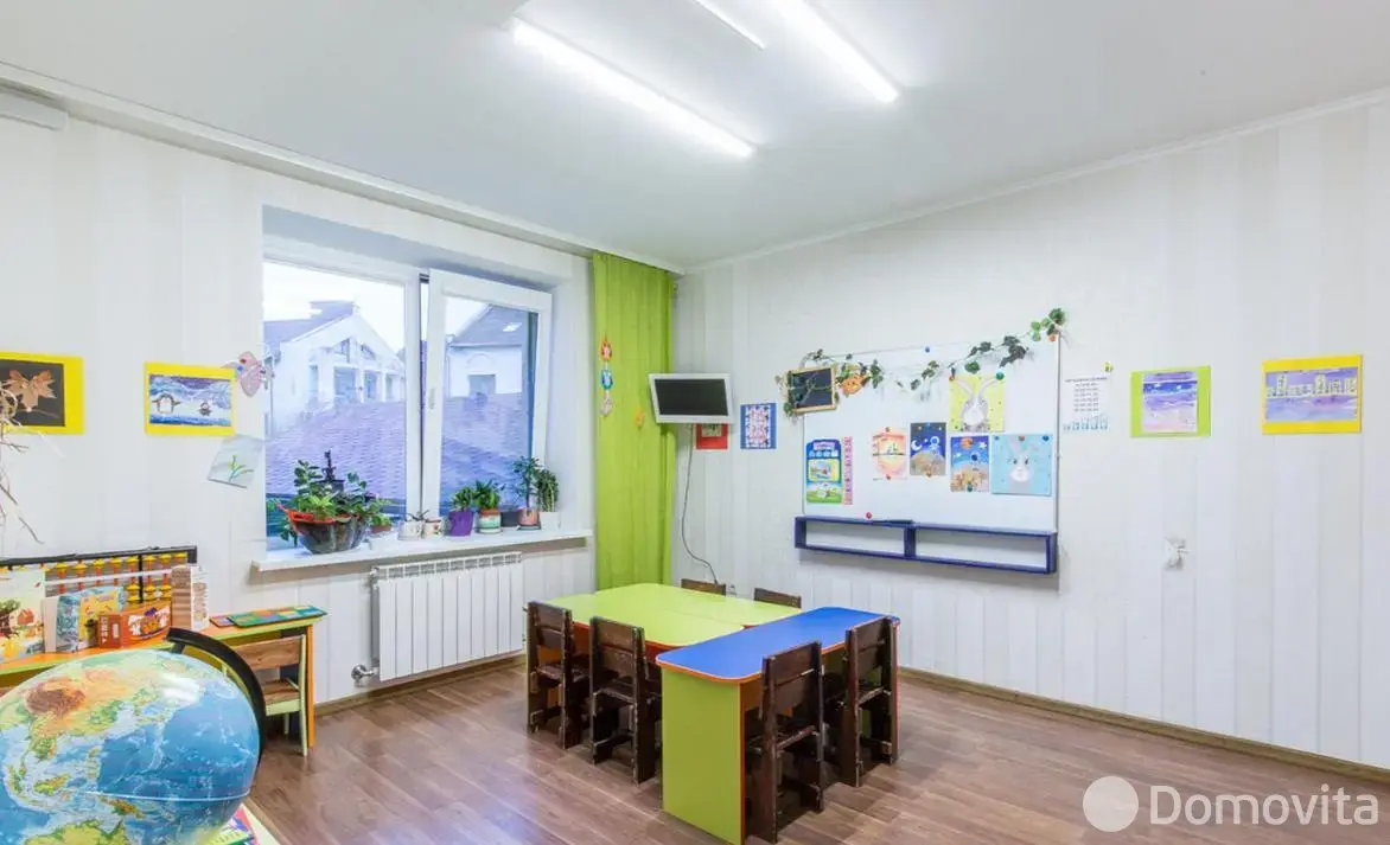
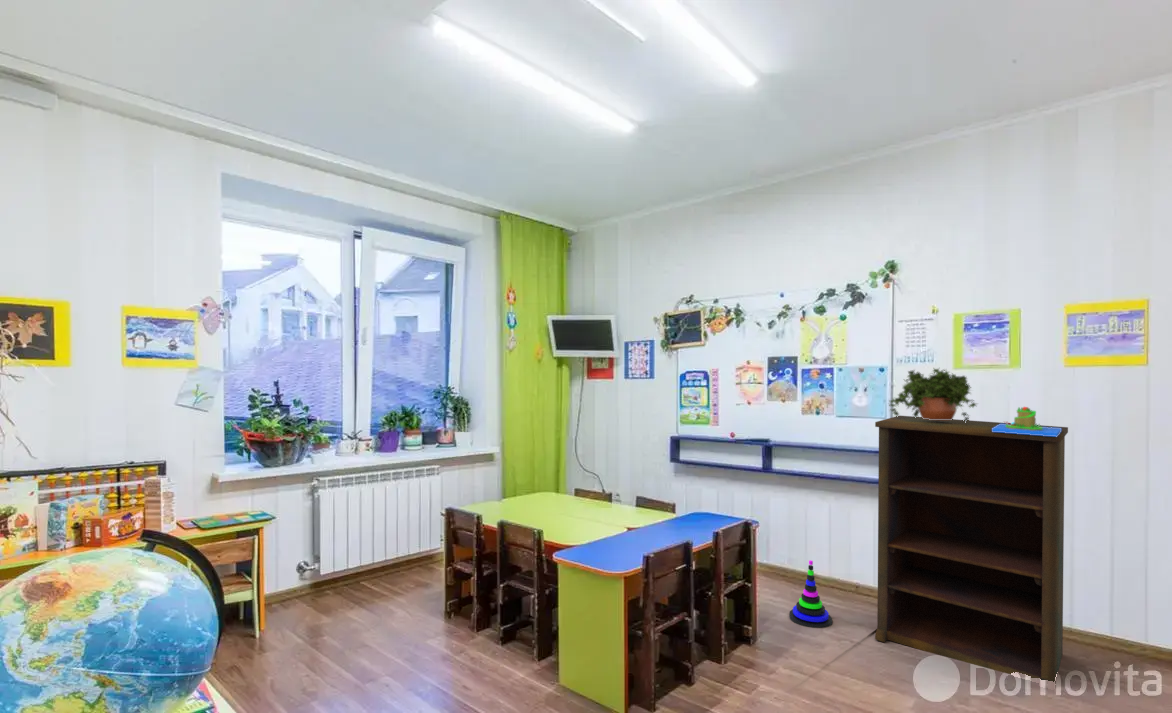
+ potted plant [887,367,978,423]
+ stacking toy [788,559,833,629]
+ toy house [992,406,1061,437]
+ shelving unit [874,415,1069,682]
